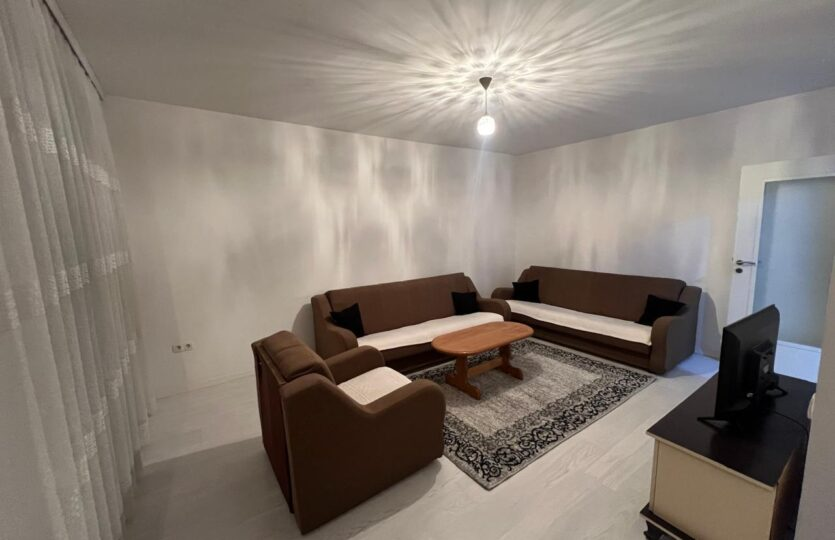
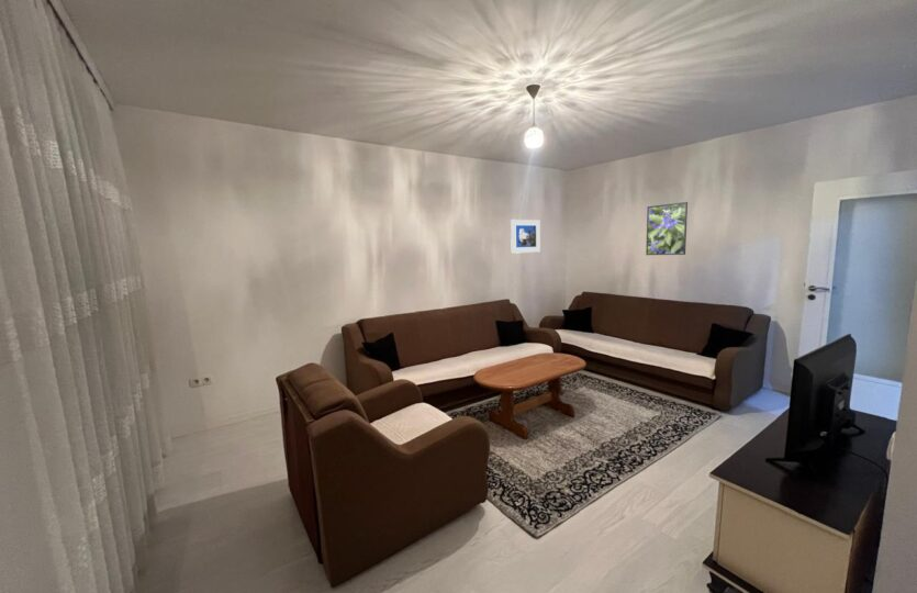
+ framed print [645,201,689,256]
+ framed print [510,219,541,255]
